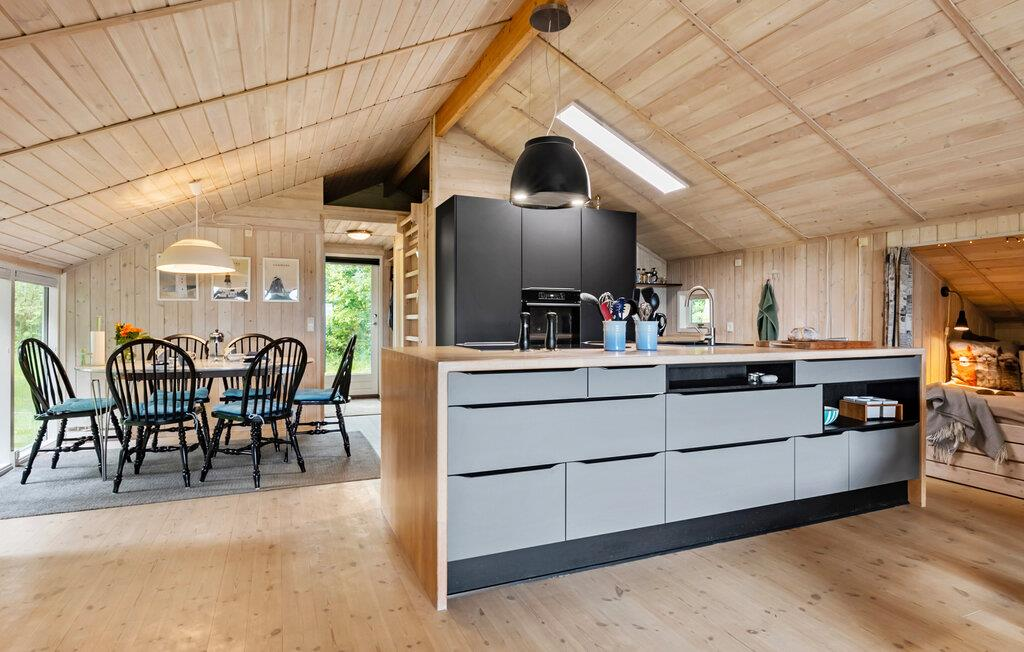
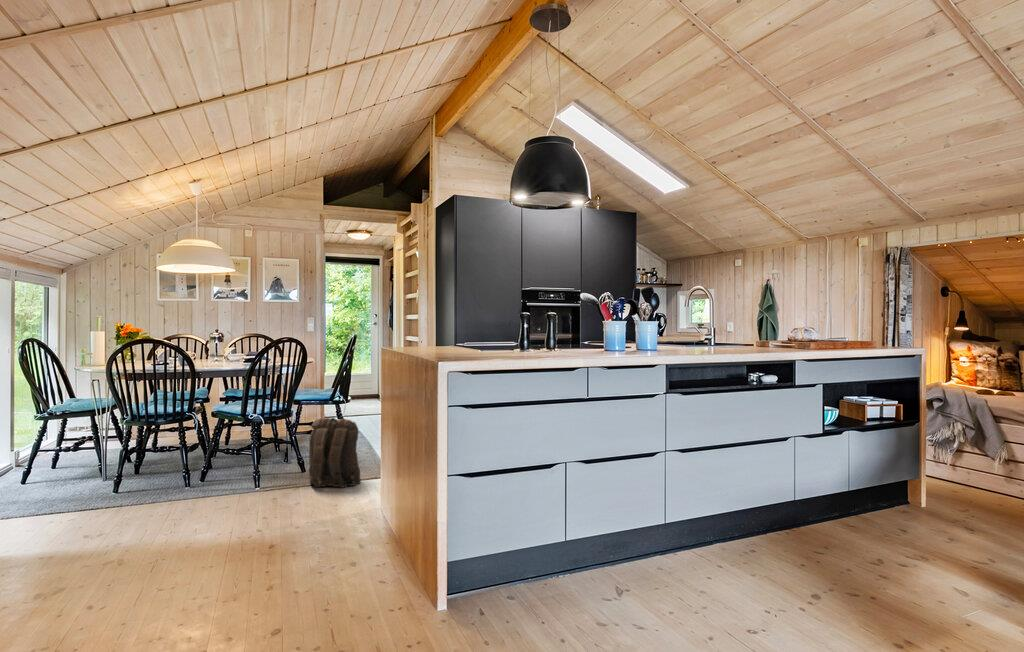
+ backpack [308,417,362,489]
